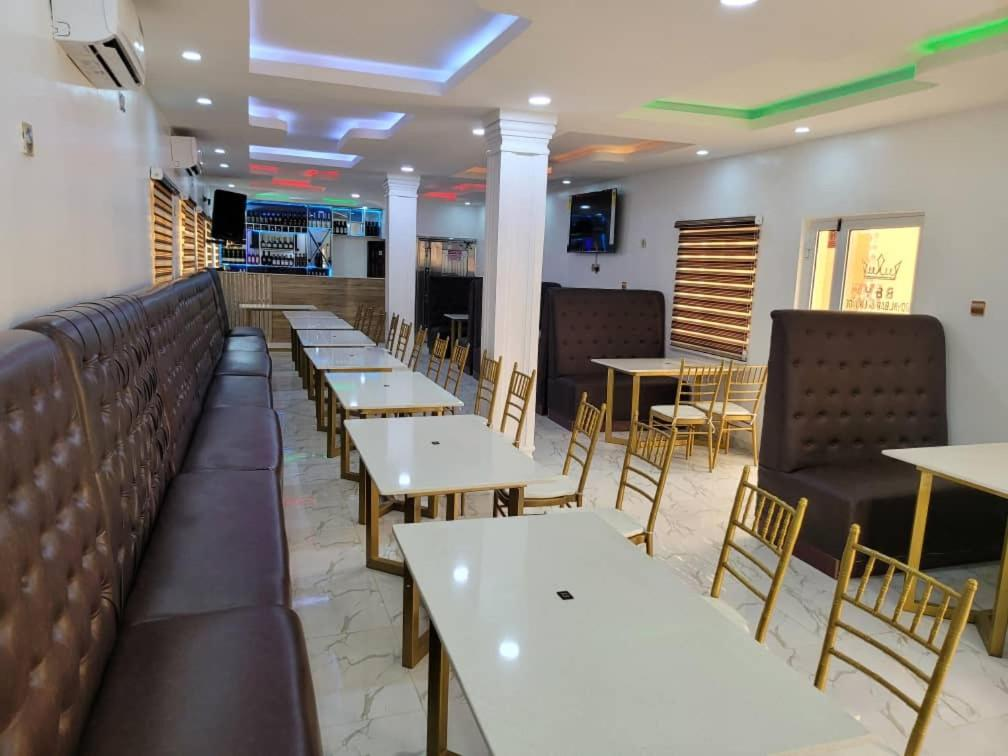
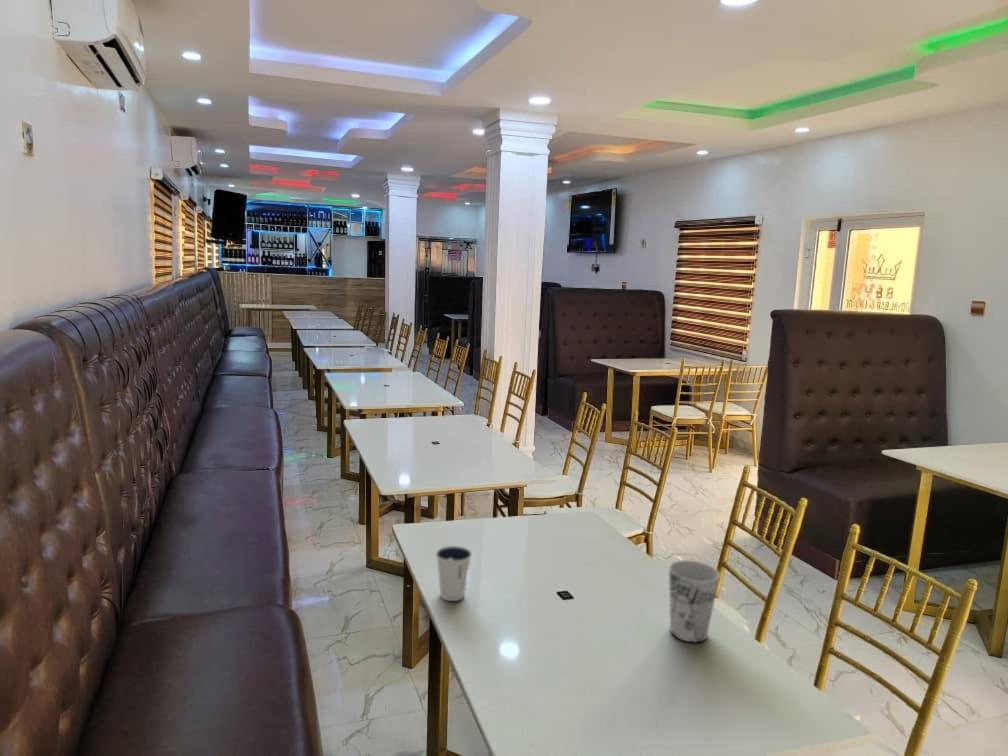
+ cup [668,559,721,644]
+ dixie cup [435,545,473,602]
